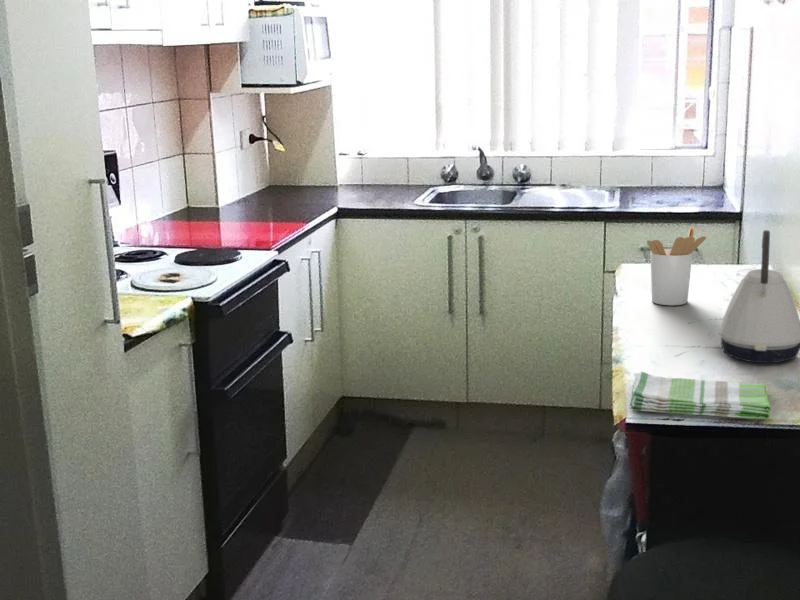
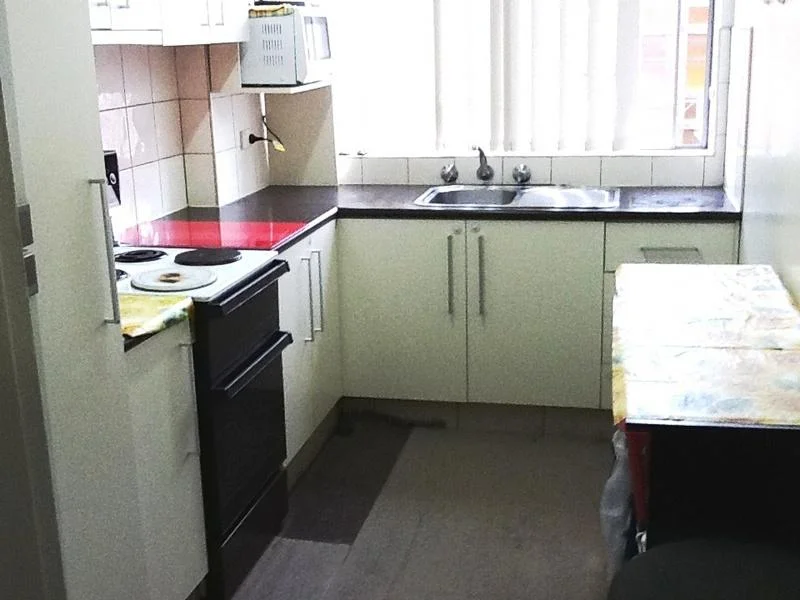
- dish towel [629,371,772,420]
- kettle [718,229,800,364]
- utensil holder [646,225,707,306]
